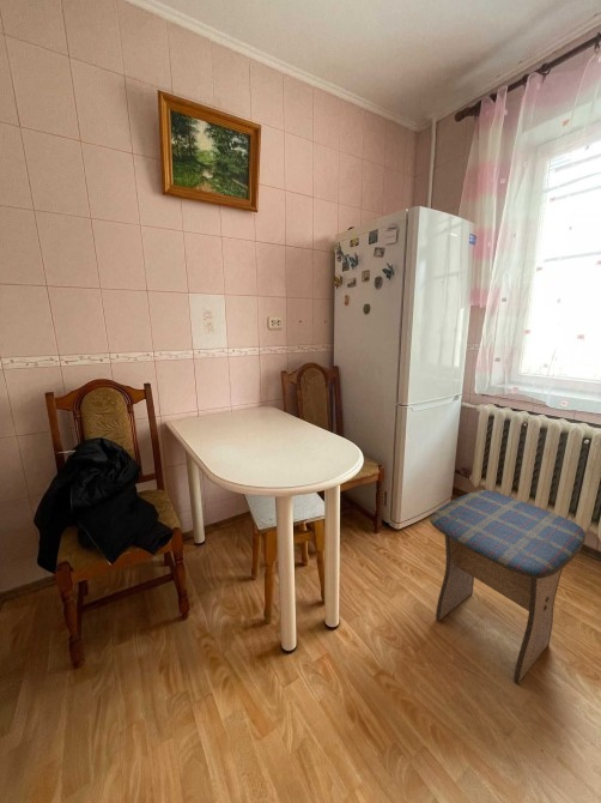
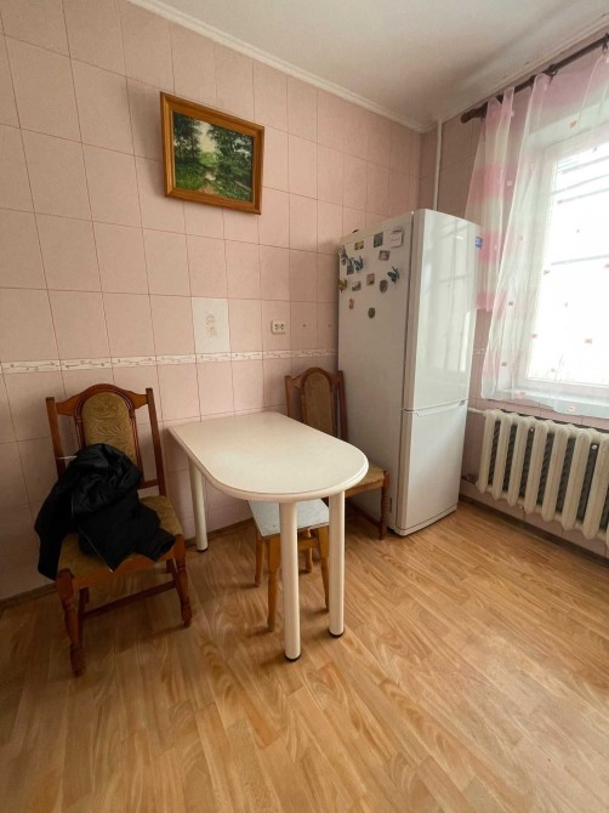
- stool [429,489,587,686]
